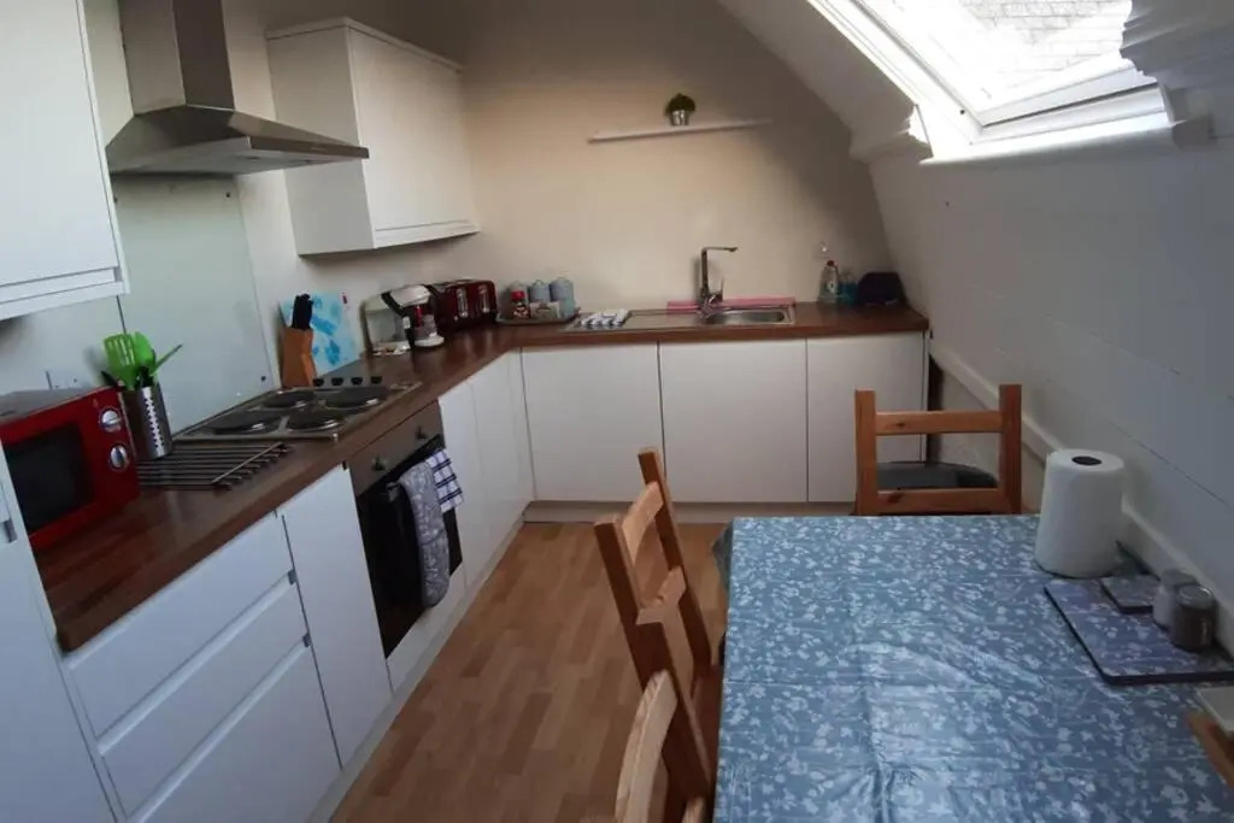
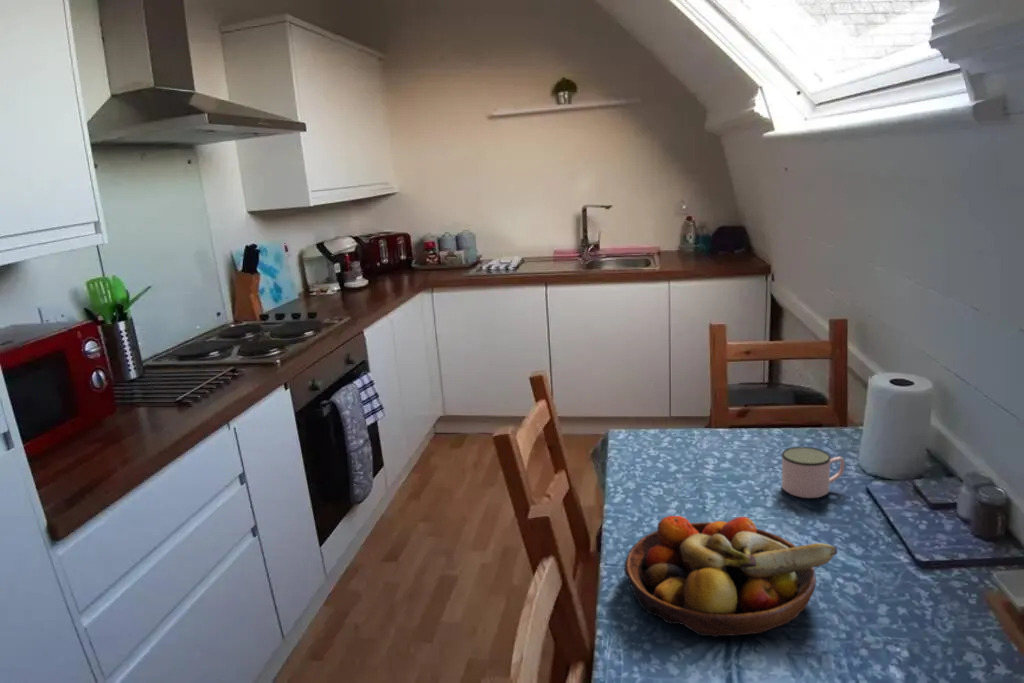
+ mug [781,446,846,499]
+ fruit bowl [623,515,839,638]
